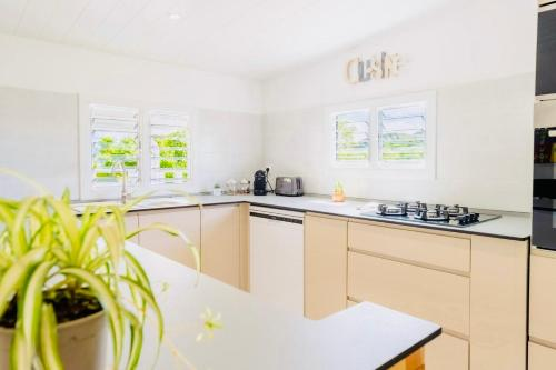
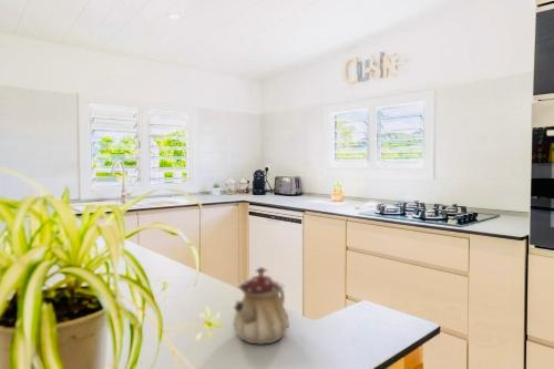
+ teapot [232,266,290,346]
